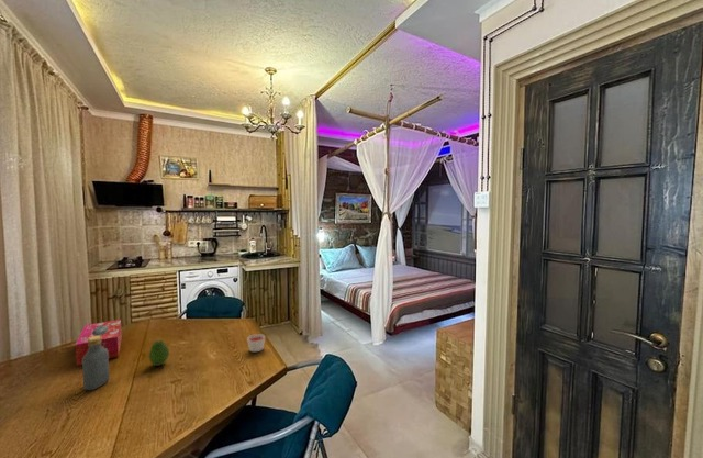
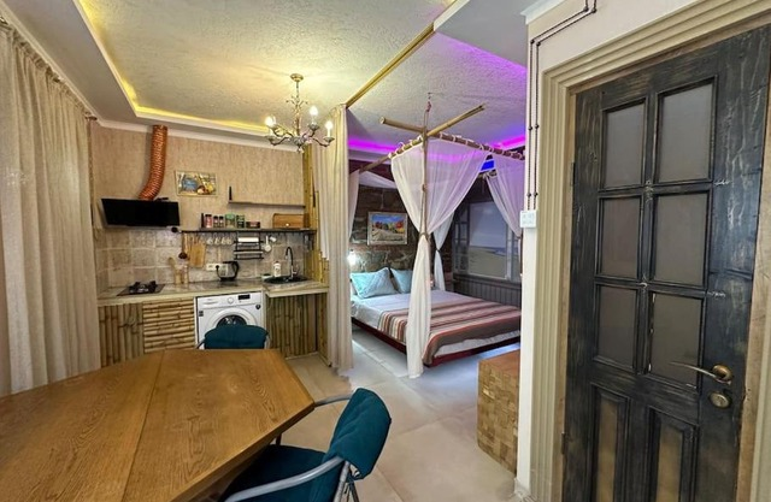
- vodka [81,336,111,391]
- tissue box [75,319,123,367]
- fruit [148,338,170,367]
- candle [246,333,266,353]
